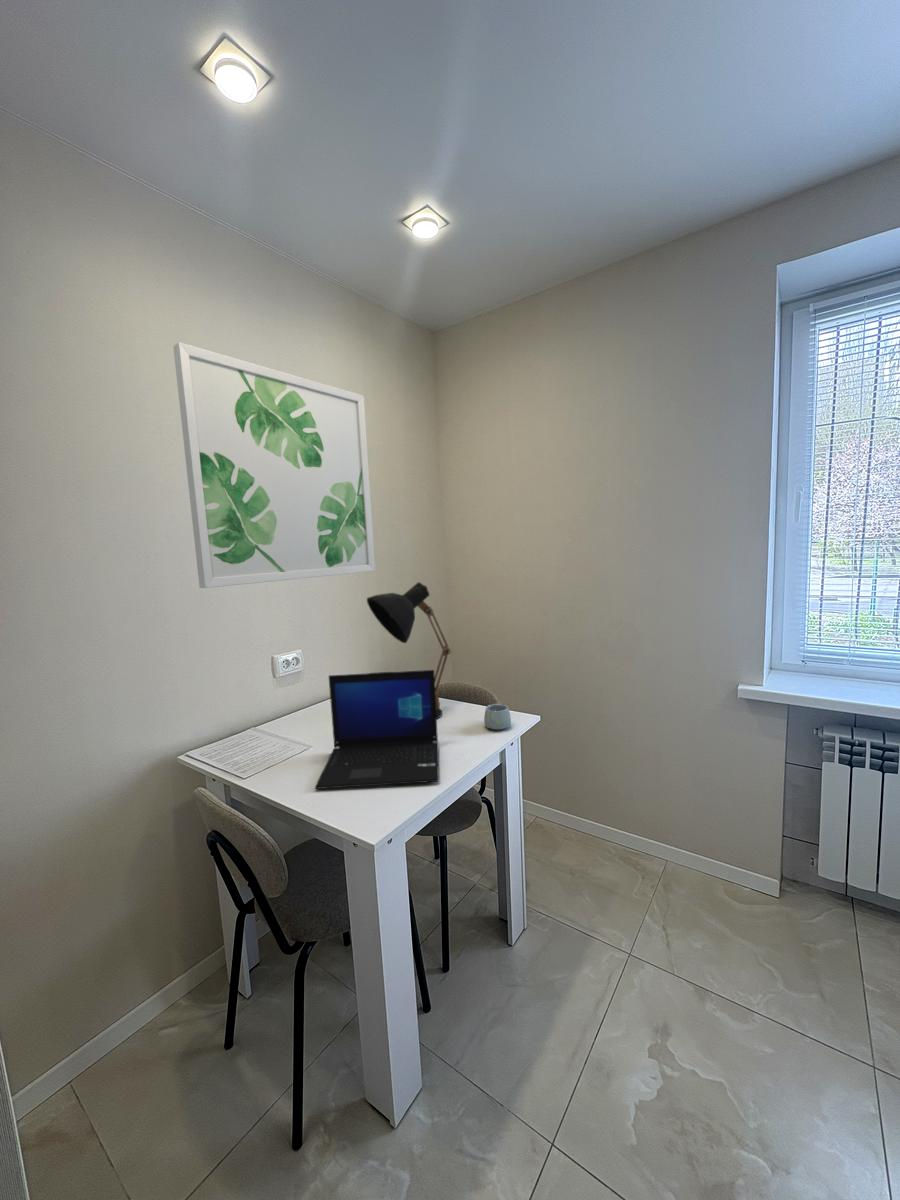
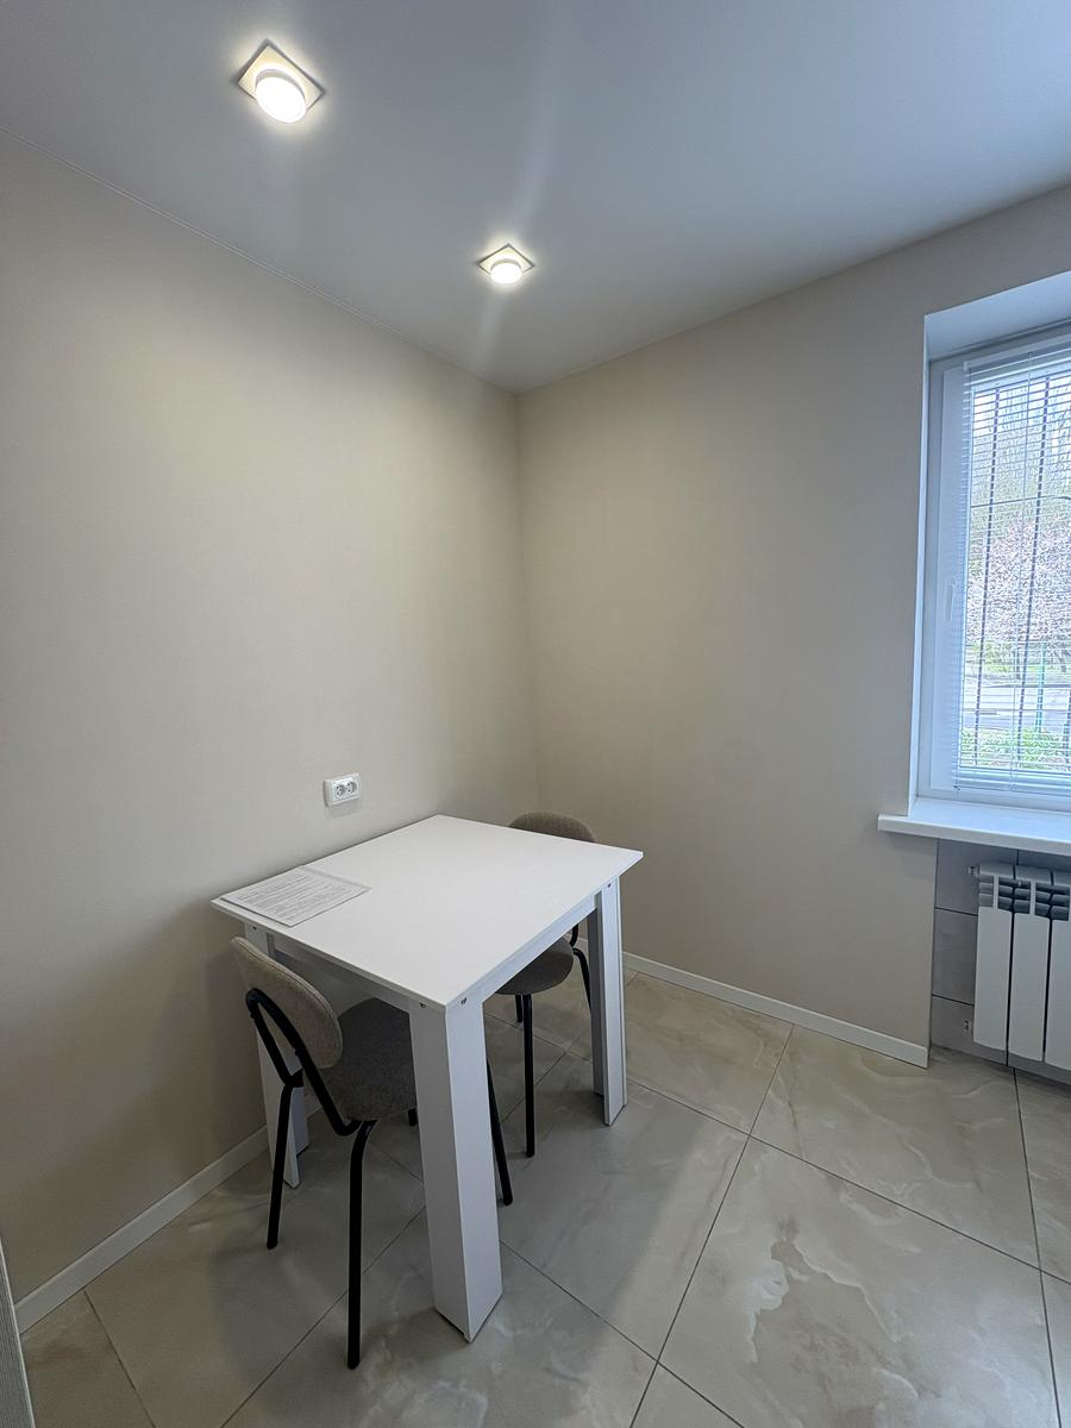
- mug [483,703,512,730]
- desk lamp [366,581,452,720]
- laptop [314,669,440,790]
- wall art [172,341,376,589]
